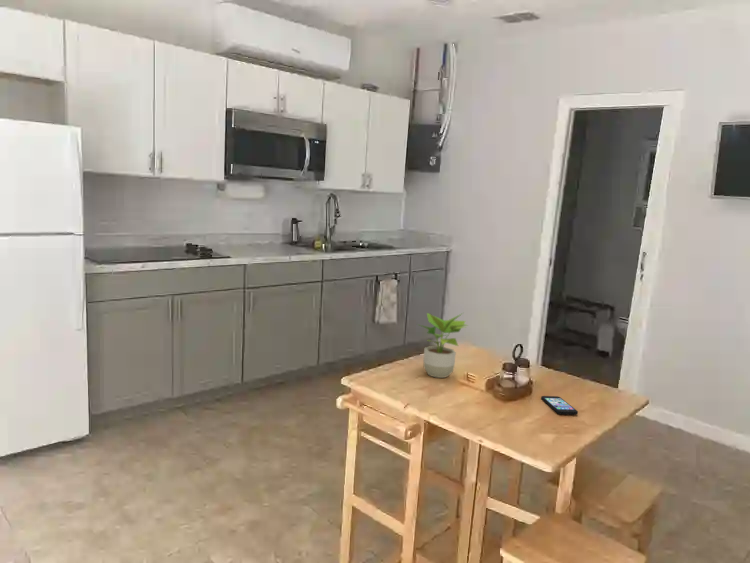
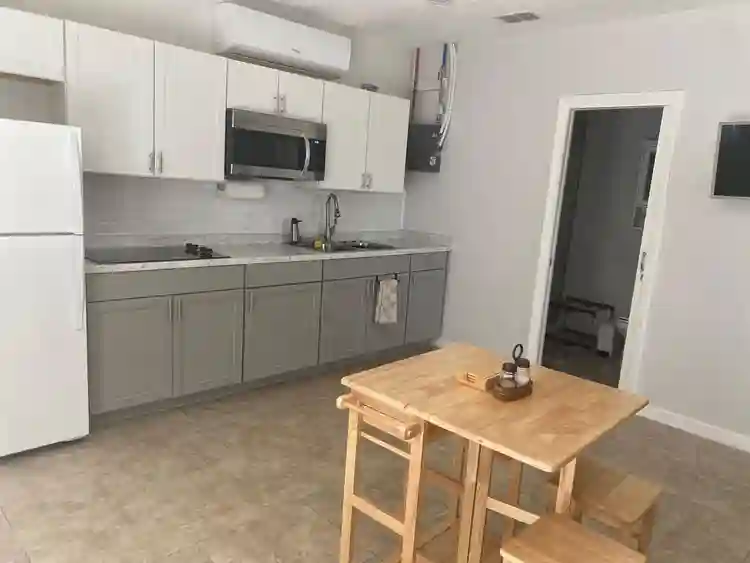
- smartphone [540,395,579,416]
- potted plant [416,312,470,379]
